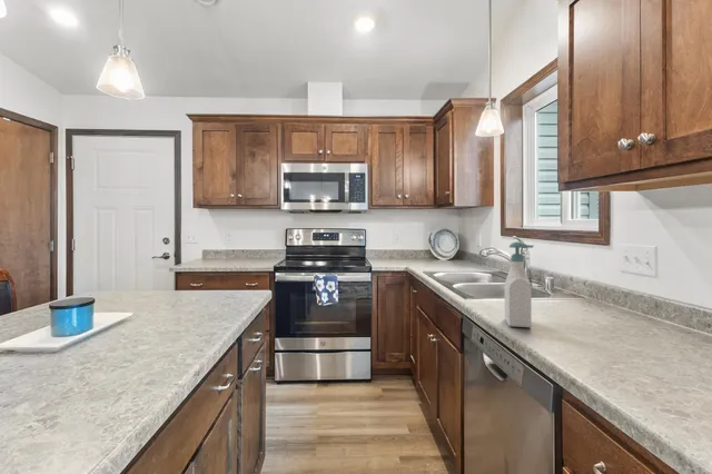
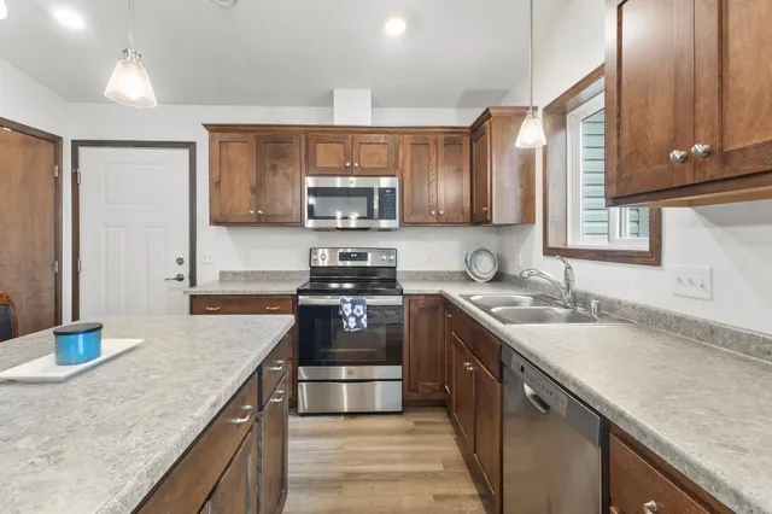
- soap bottle [504,240,535,328]
